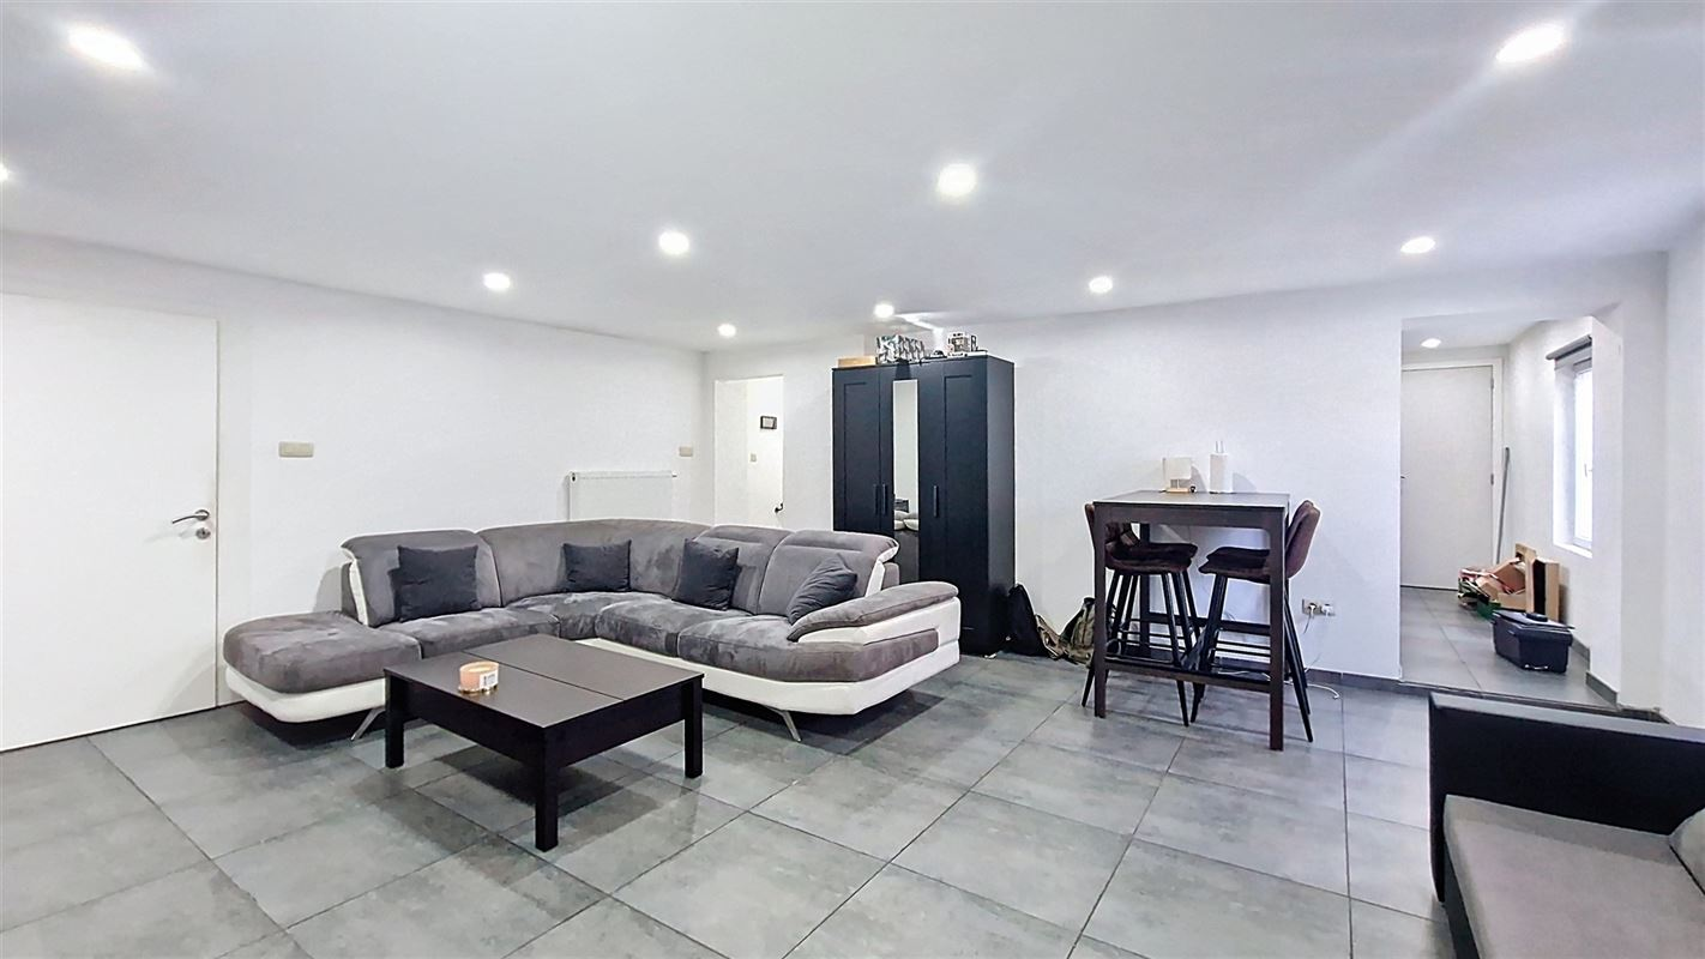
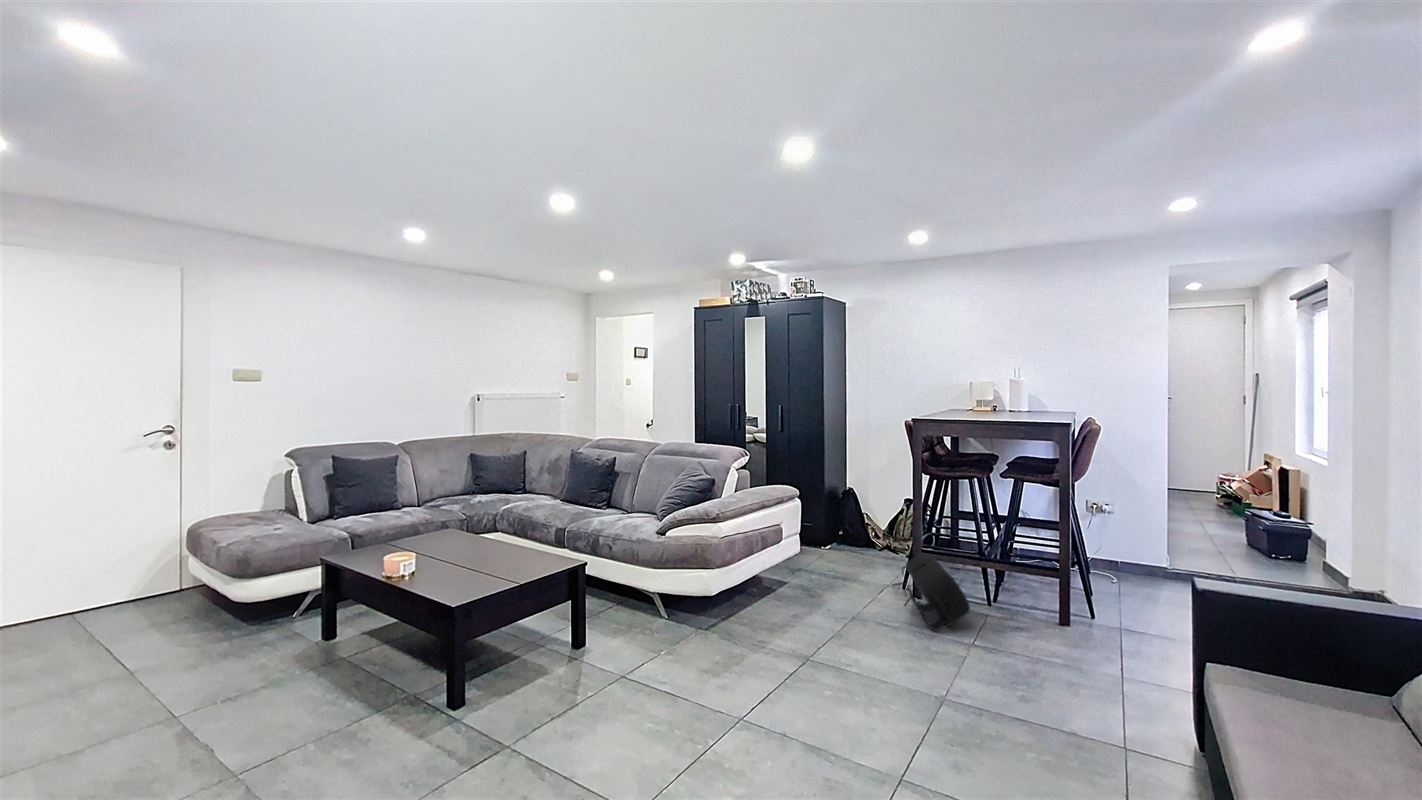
+ backpack [890,554,971,632]
